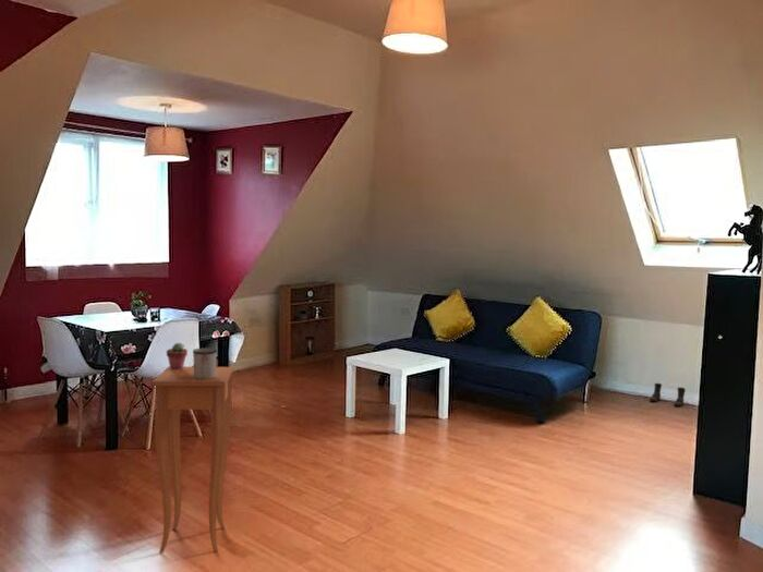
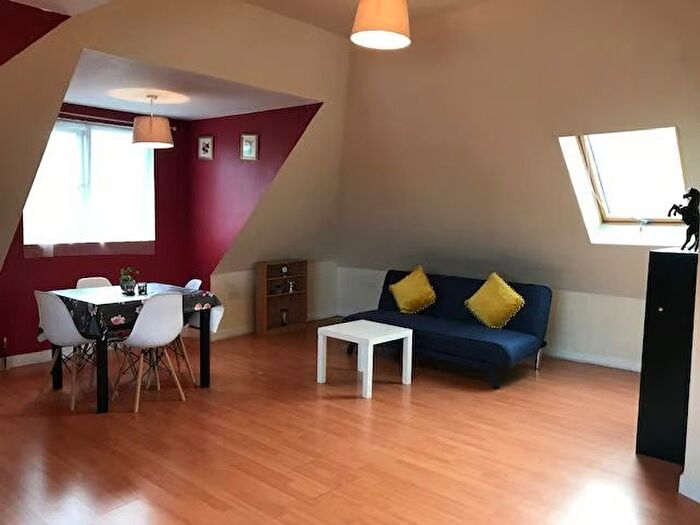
- boots [649,382,687,407]
- potted succulent [166,342,189,370]
- mug [192,346,218,379]
- side table [152,365,234,555]
